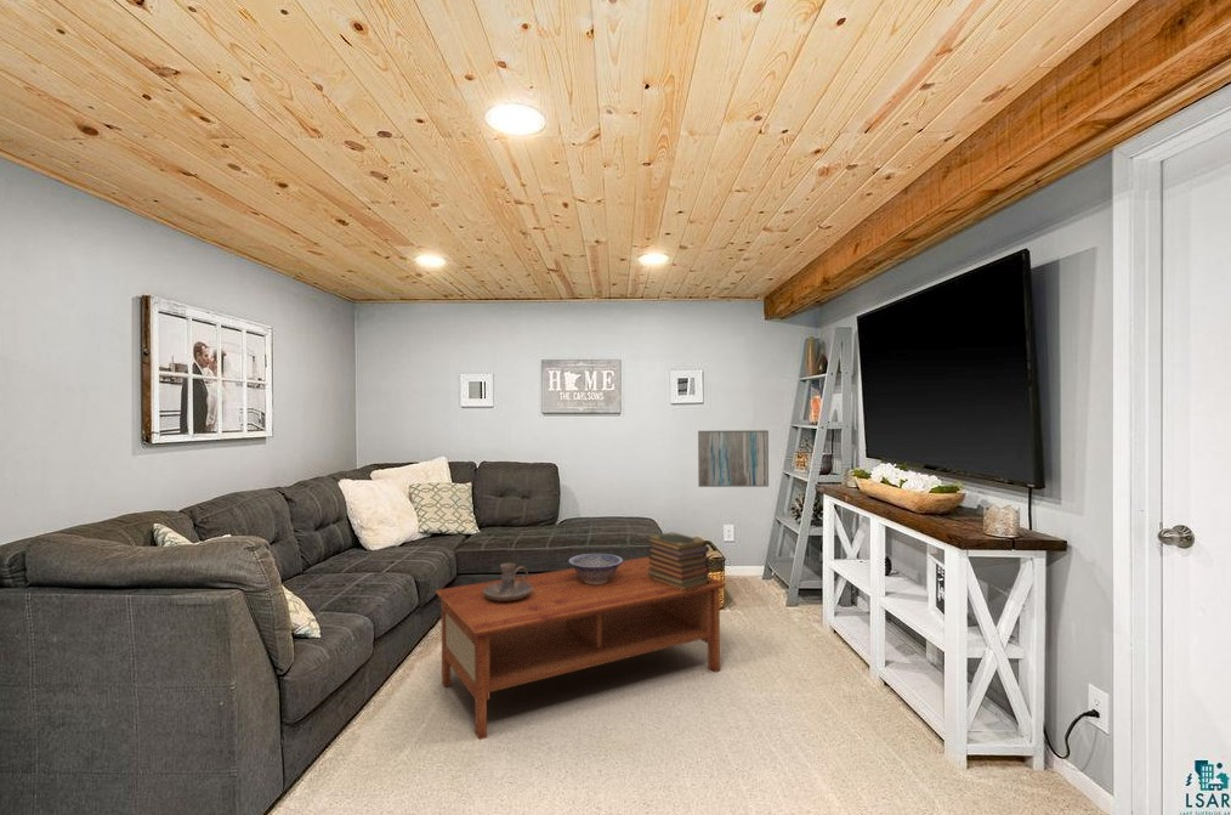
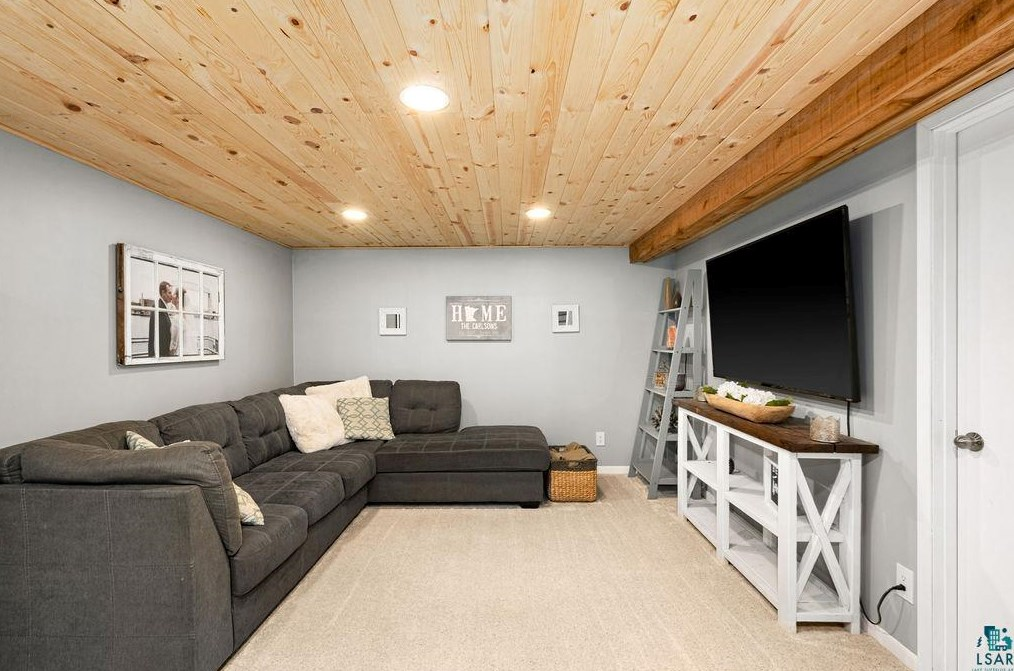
- decorative bowl [567,553,625,584]
- coffee table [435,555,727,741]
- wall art [697,429,770,488]
- candle holder [483,562,533,601]
- book stack [646,531,710,592]
